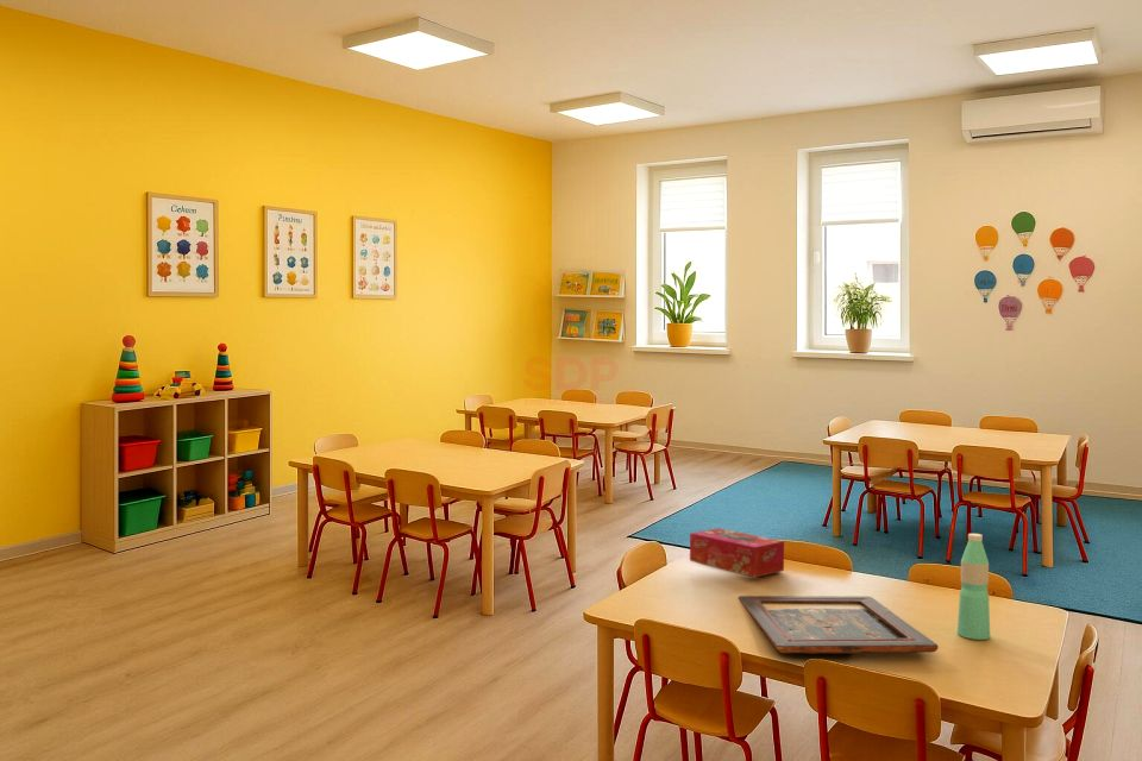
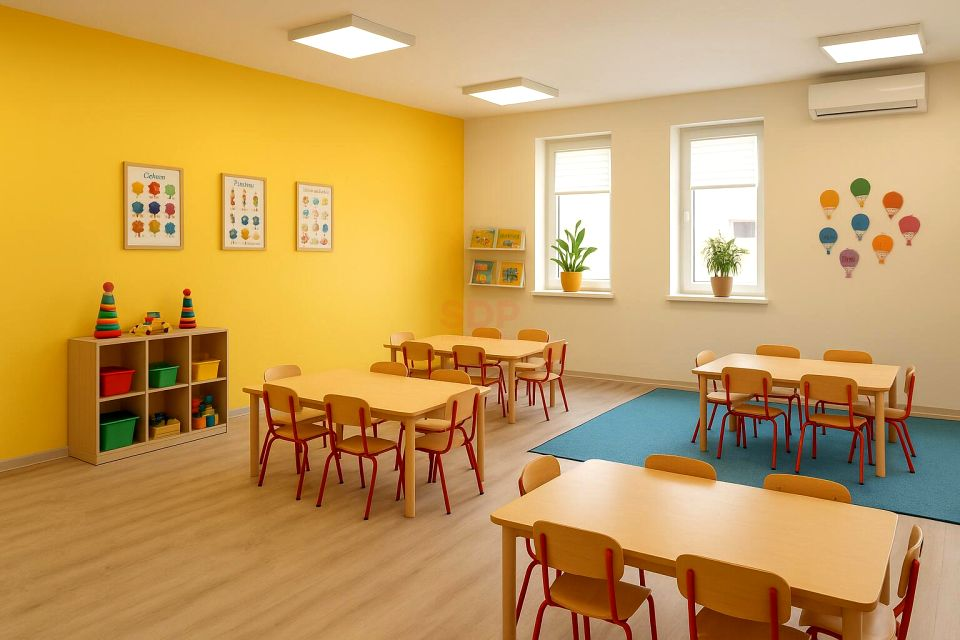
- water bottle [956,533,991,641]
- tissue box [689,527,785,579]
- religious icon [738,595,940,655]
